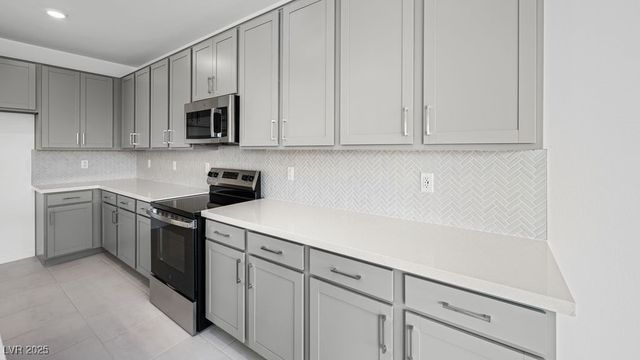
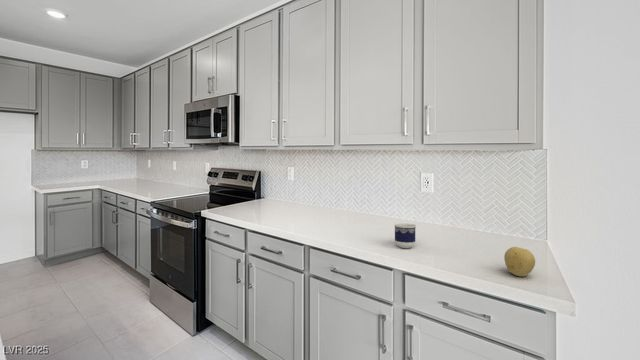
+ fruit [503,246,536,277]
+ cup [393,222,417,249]
